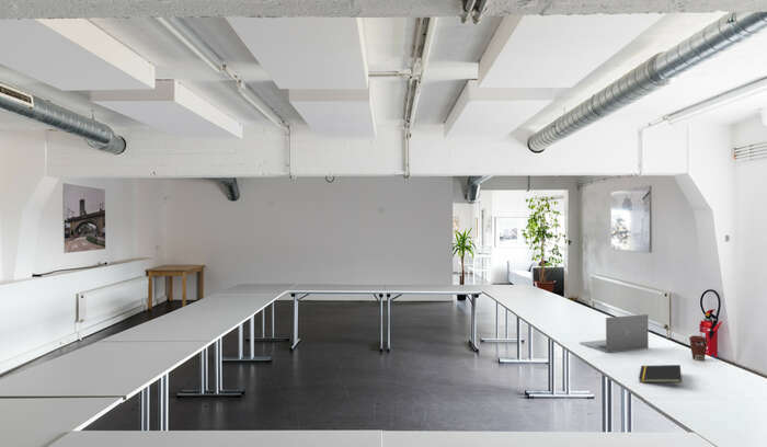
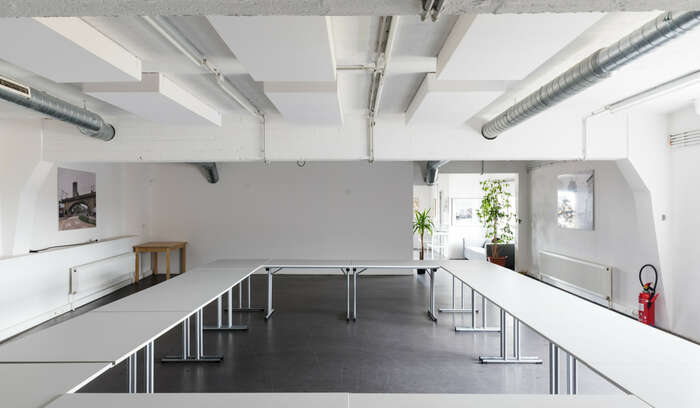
- notepad [638,364,683,383]
- laptop [580,313,650,354]
- coffee cup [688,334,709,362]
